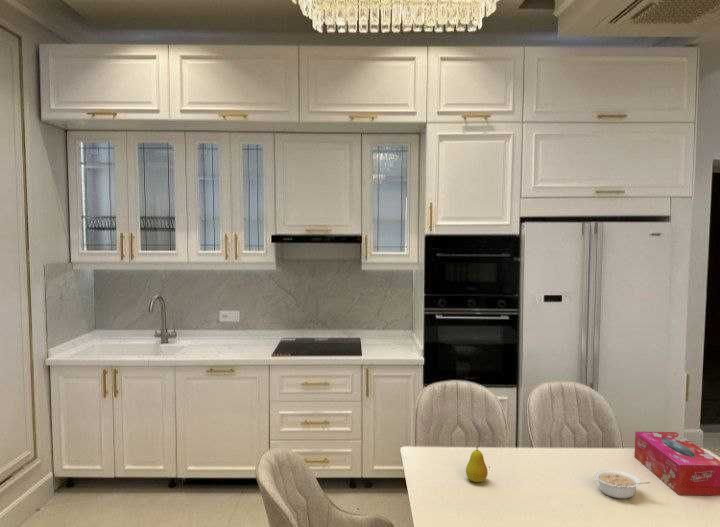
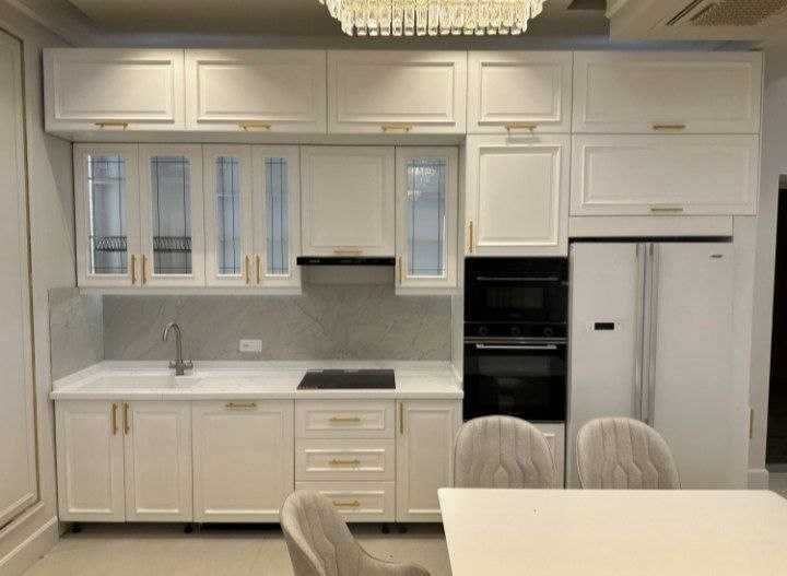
- fruit [465,445,489,483]
- legume [594,469,651,500]
- tissue box [634,430,720,496]
